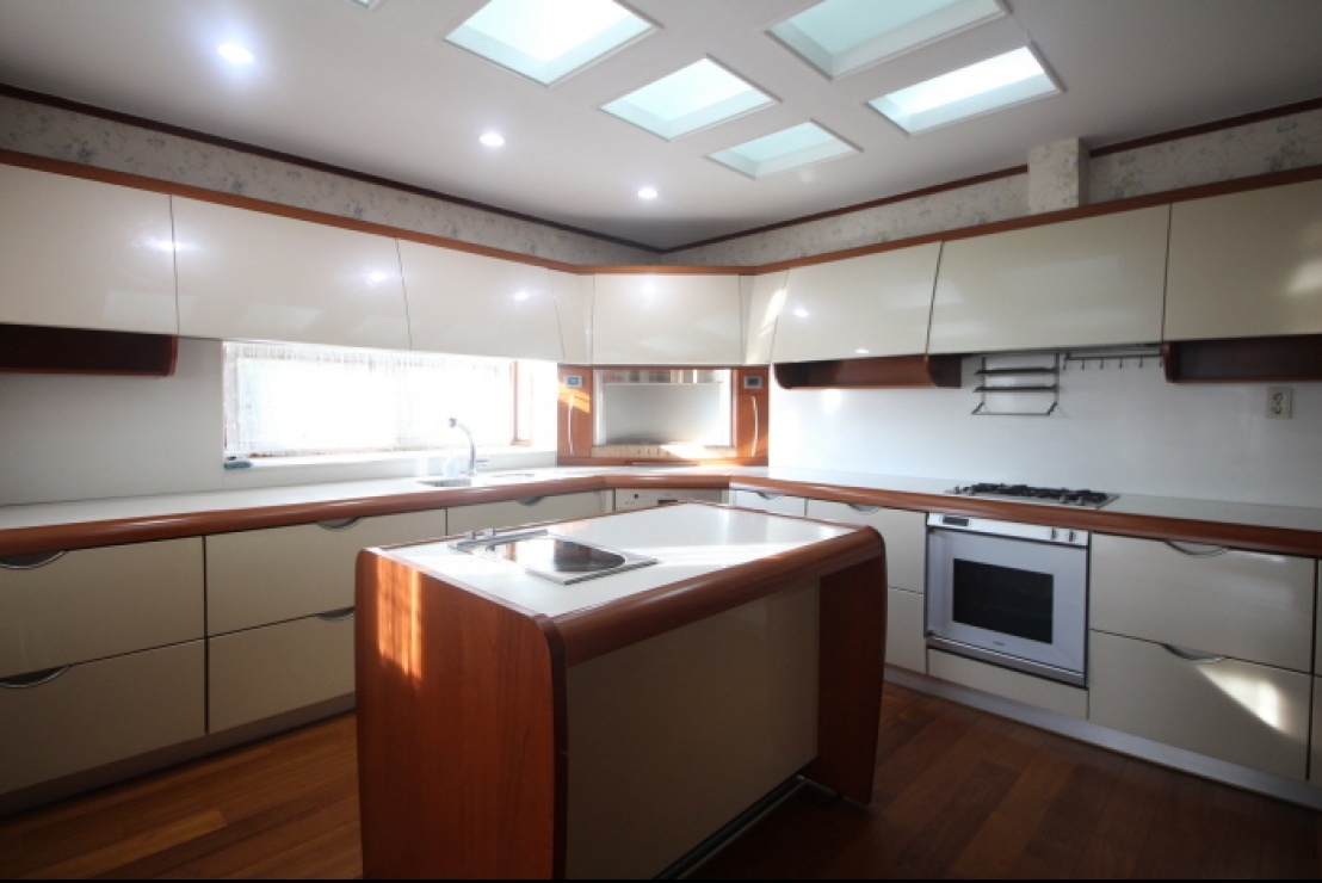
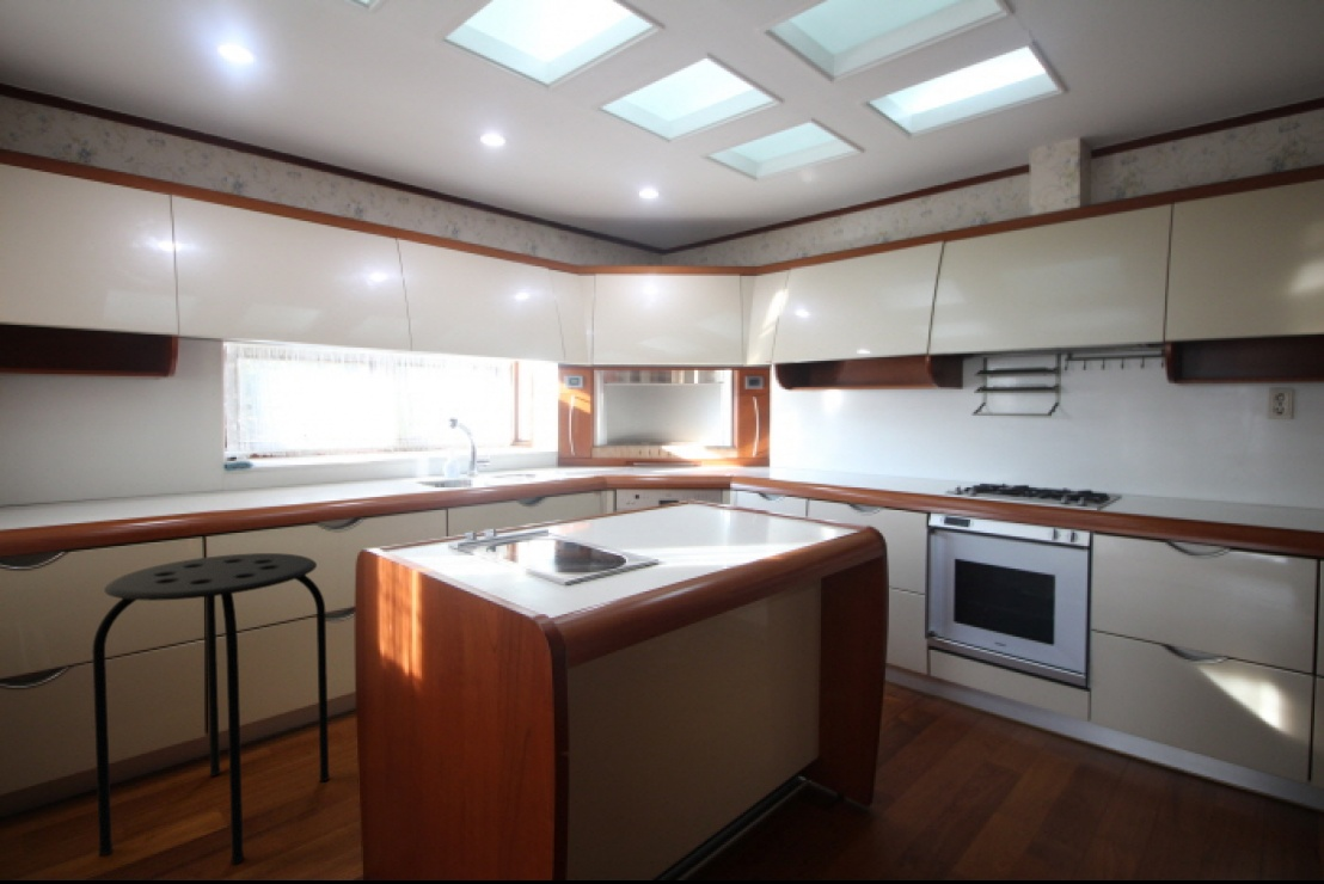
+ stool [91,552,331,865]
